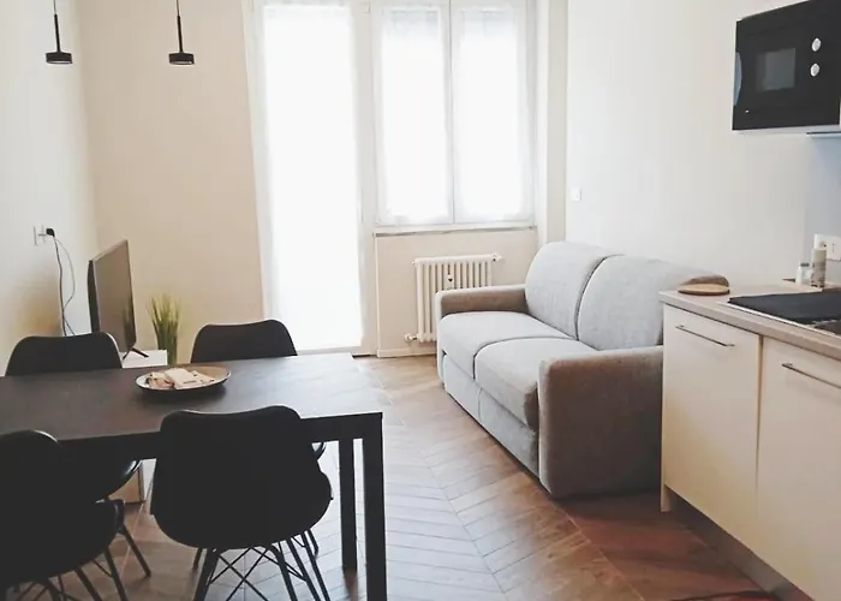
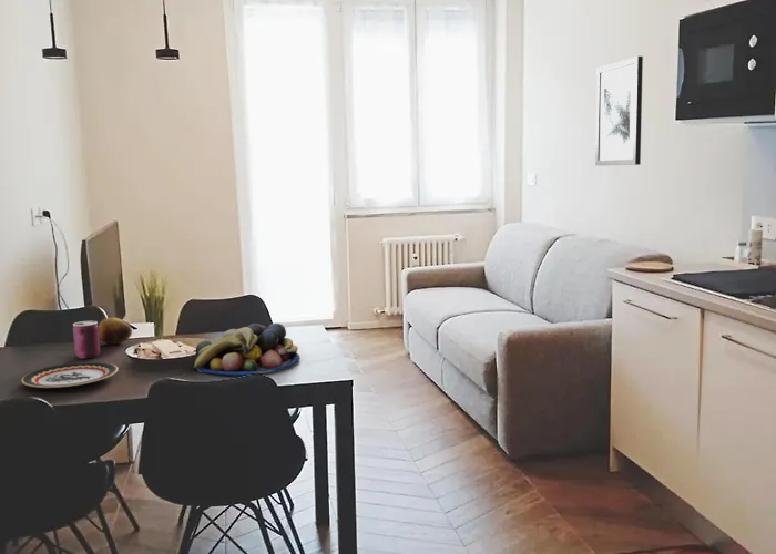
+ fruit bowl [193,322,302,376]
+ plate [20,361,119,389]
+ fruit [98,317,133,346]
+ can [72,320,101,360]
+ wall art [594,55,644,166]
